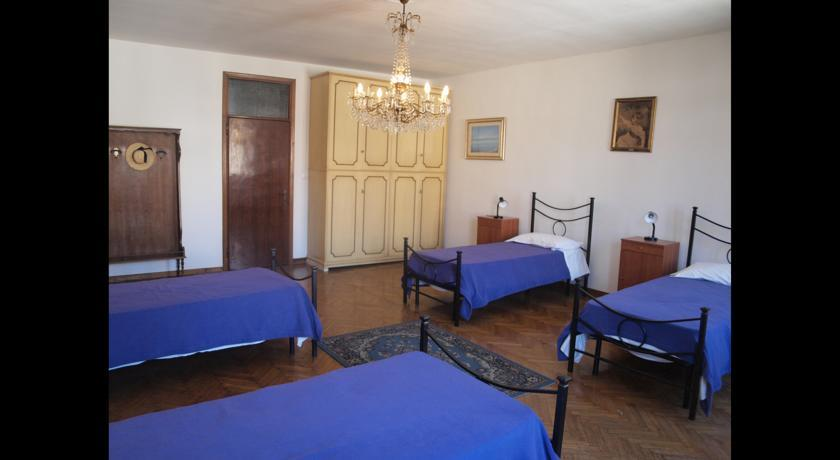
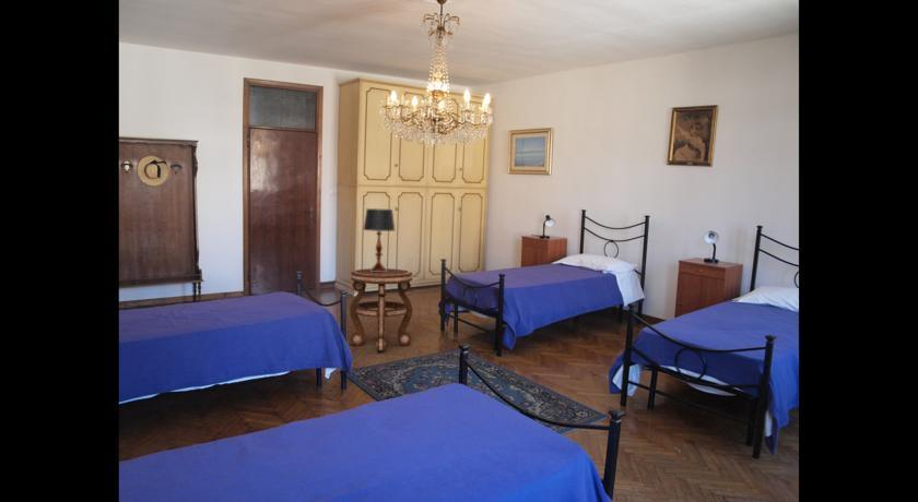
+ table lamp [362,207,396,272]
+ side table [349,267,414,352]
